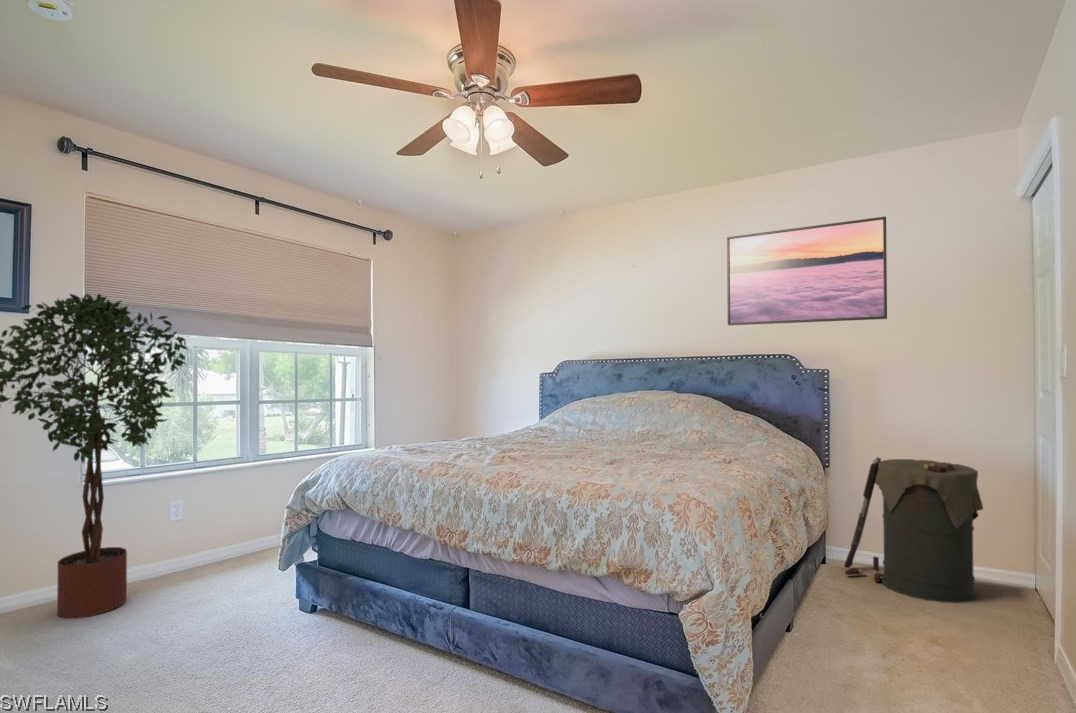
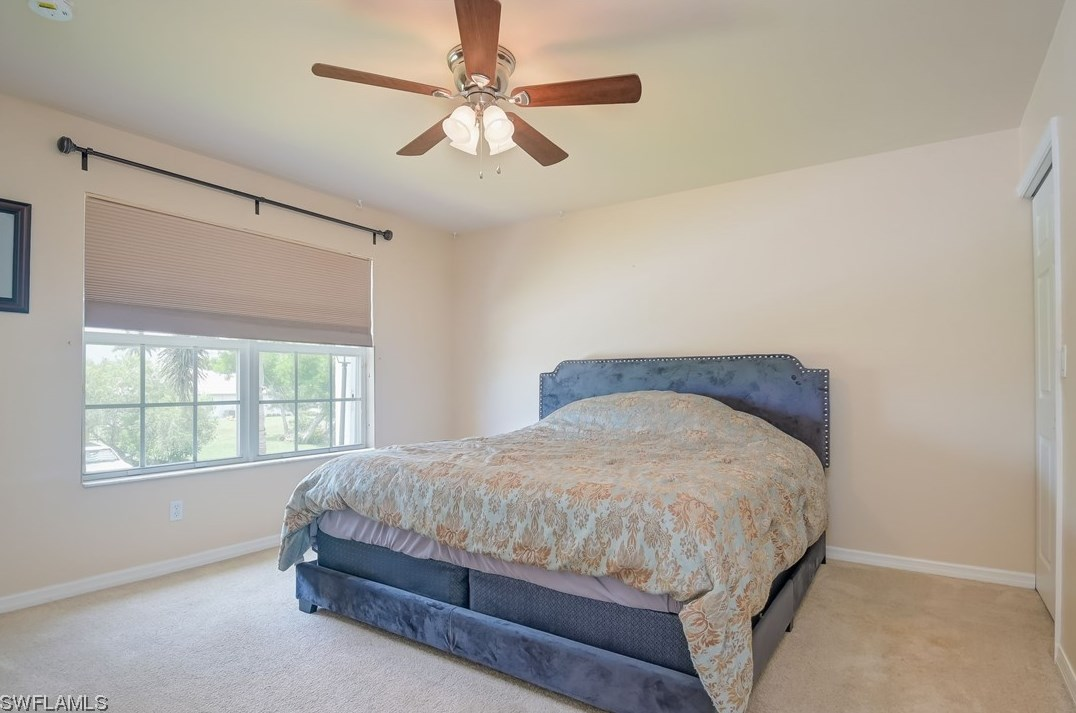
- potted tree [0,292,189,619]
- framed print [726,216,888,326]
- laundry basket [843,457,984,604]
